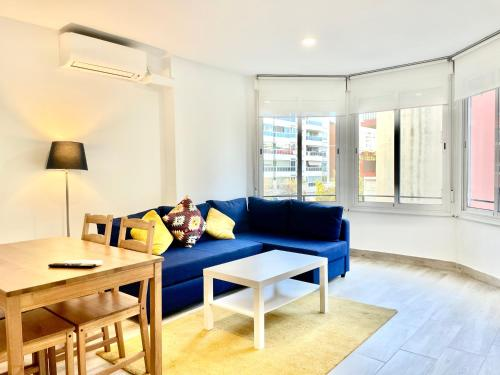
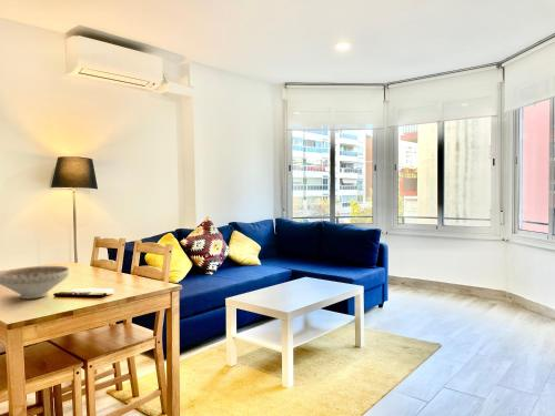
+ decorative bowl [0,265,70,300]
